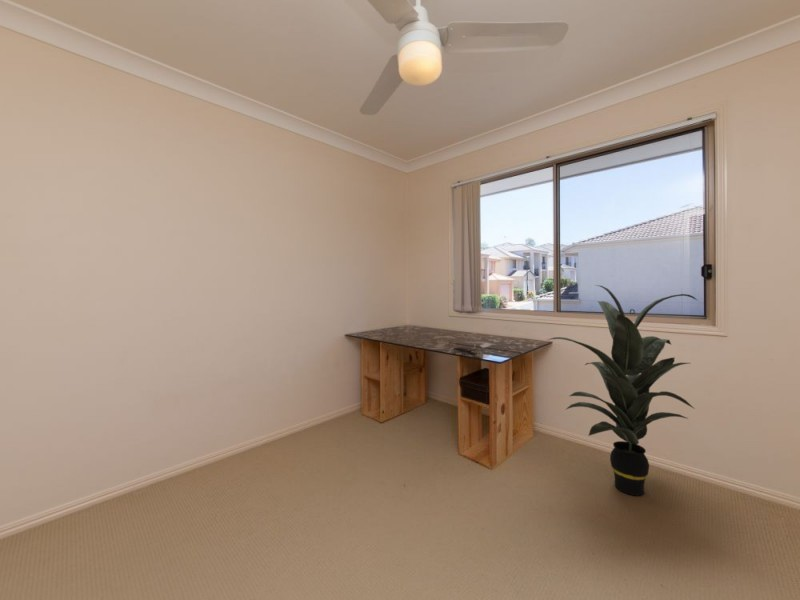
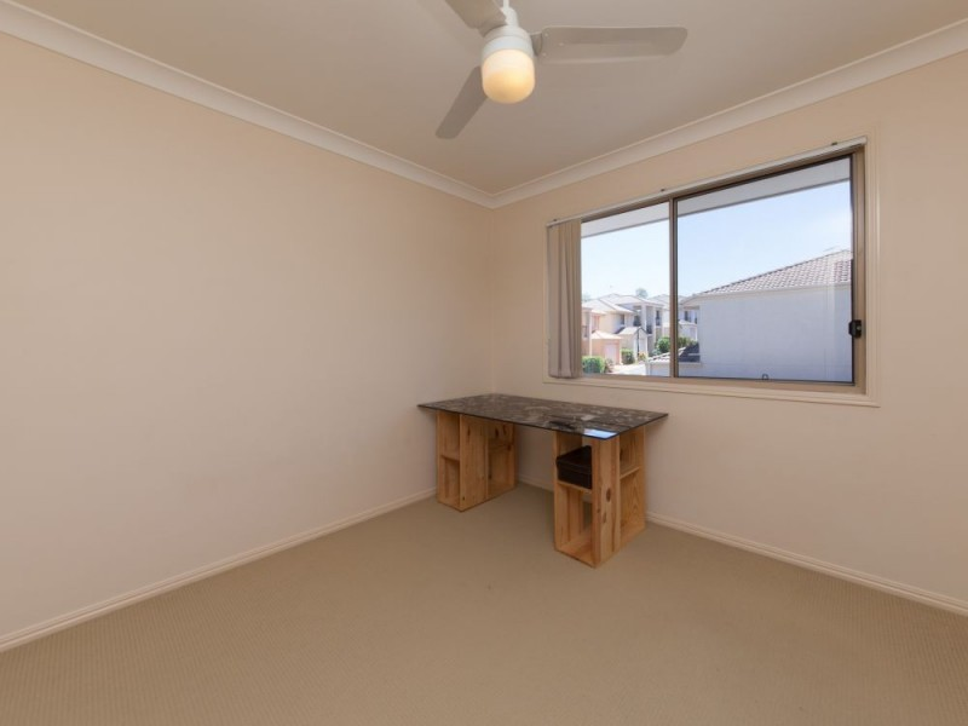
- indoor plant [546,284,698,496]
